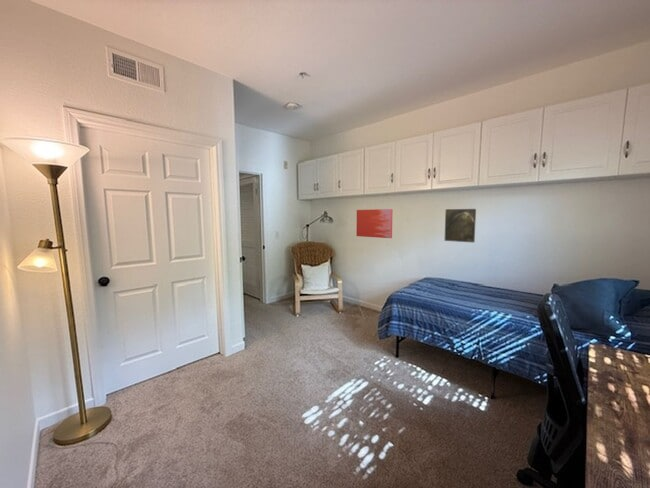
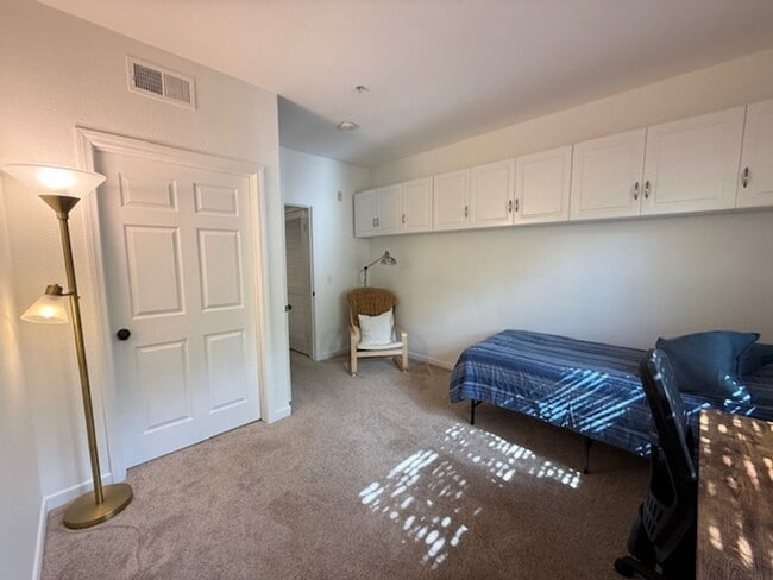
- wall art [355,208,394,239]
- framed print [443,208,477,244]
